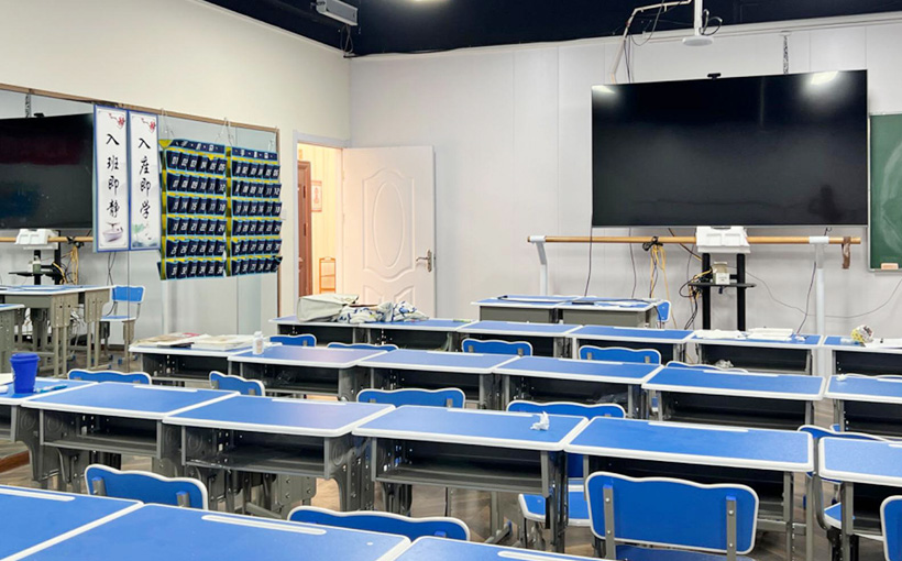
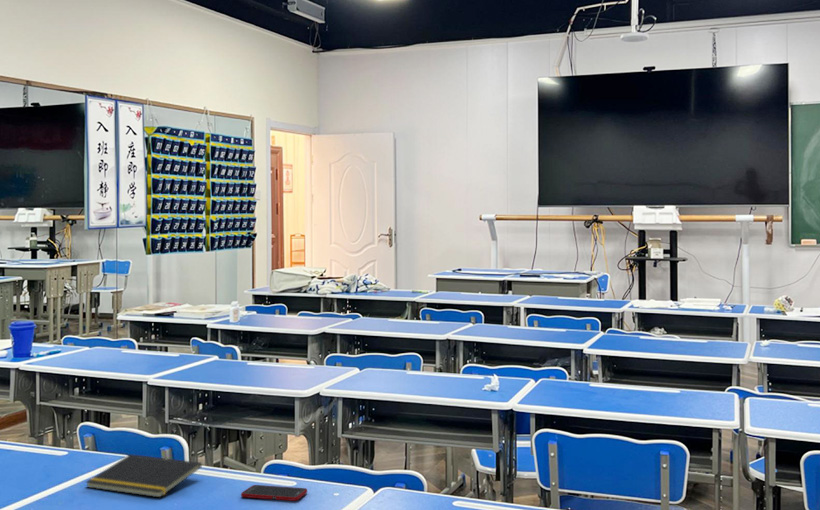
+ cell phone [240,484,308,502]
+ notepad [84,453,203,498]
